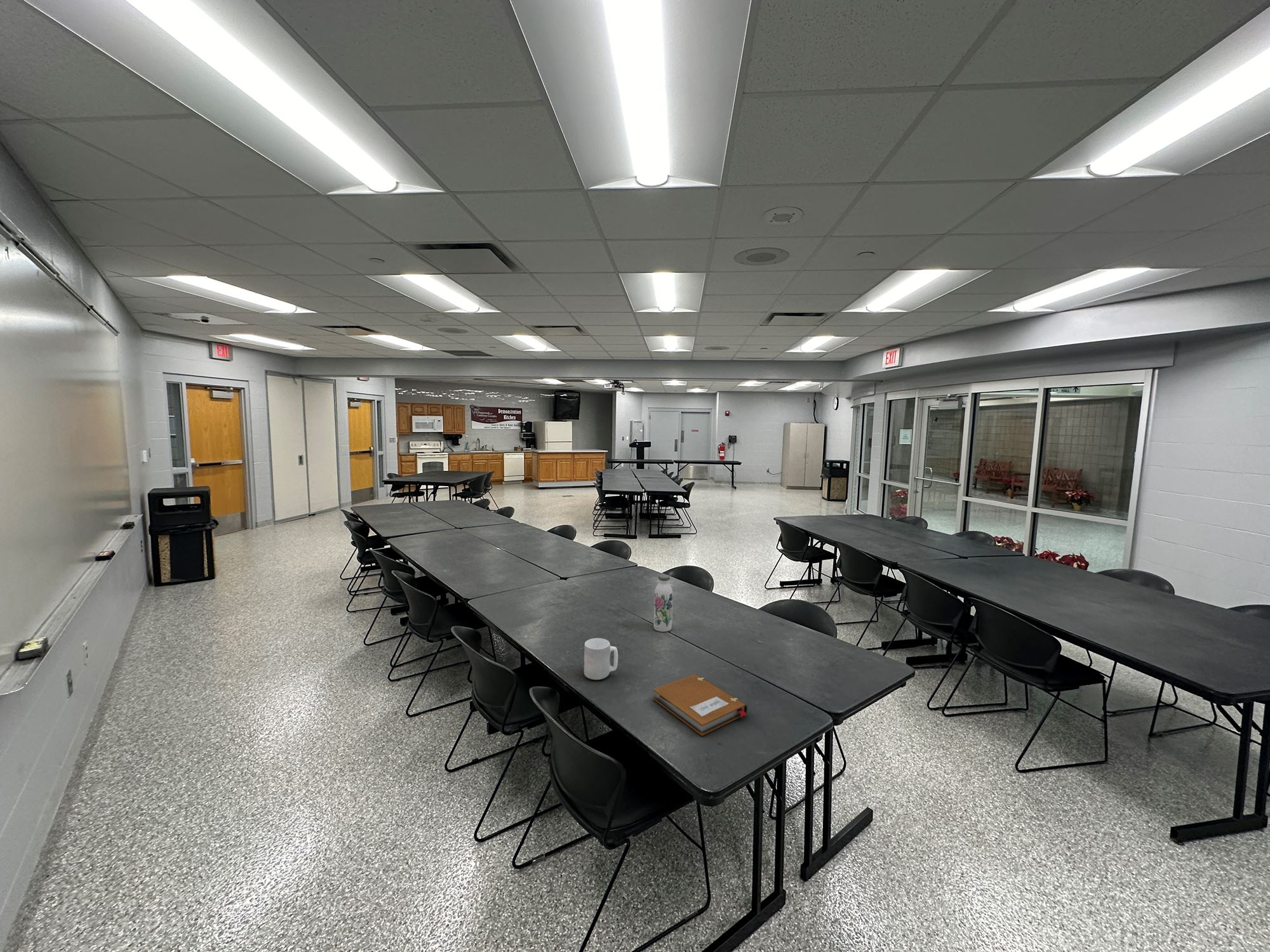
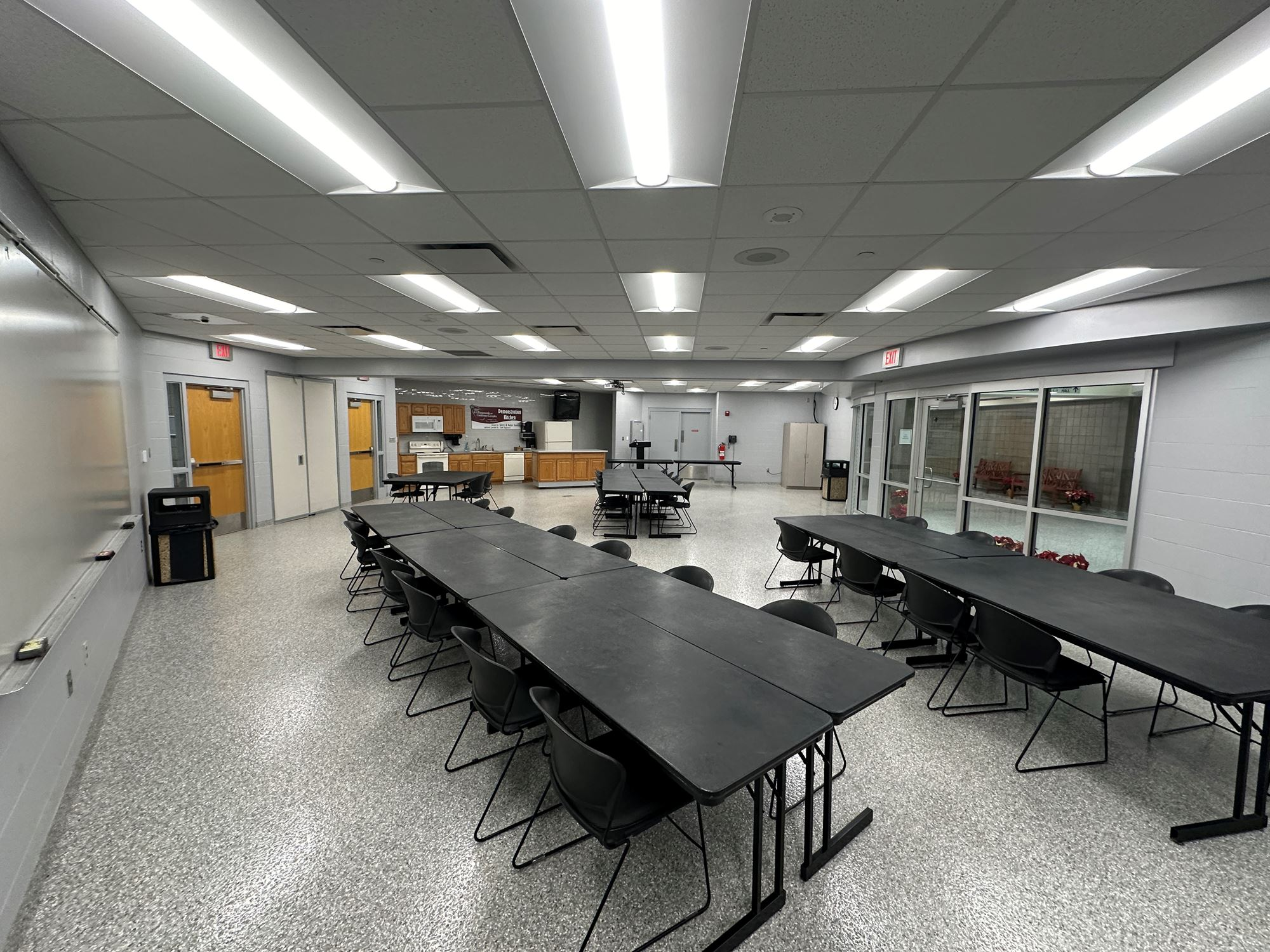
- mug [584,638,618,680]
- notebook [652,673,748,736]
- water bottle [653,574,673,632]
